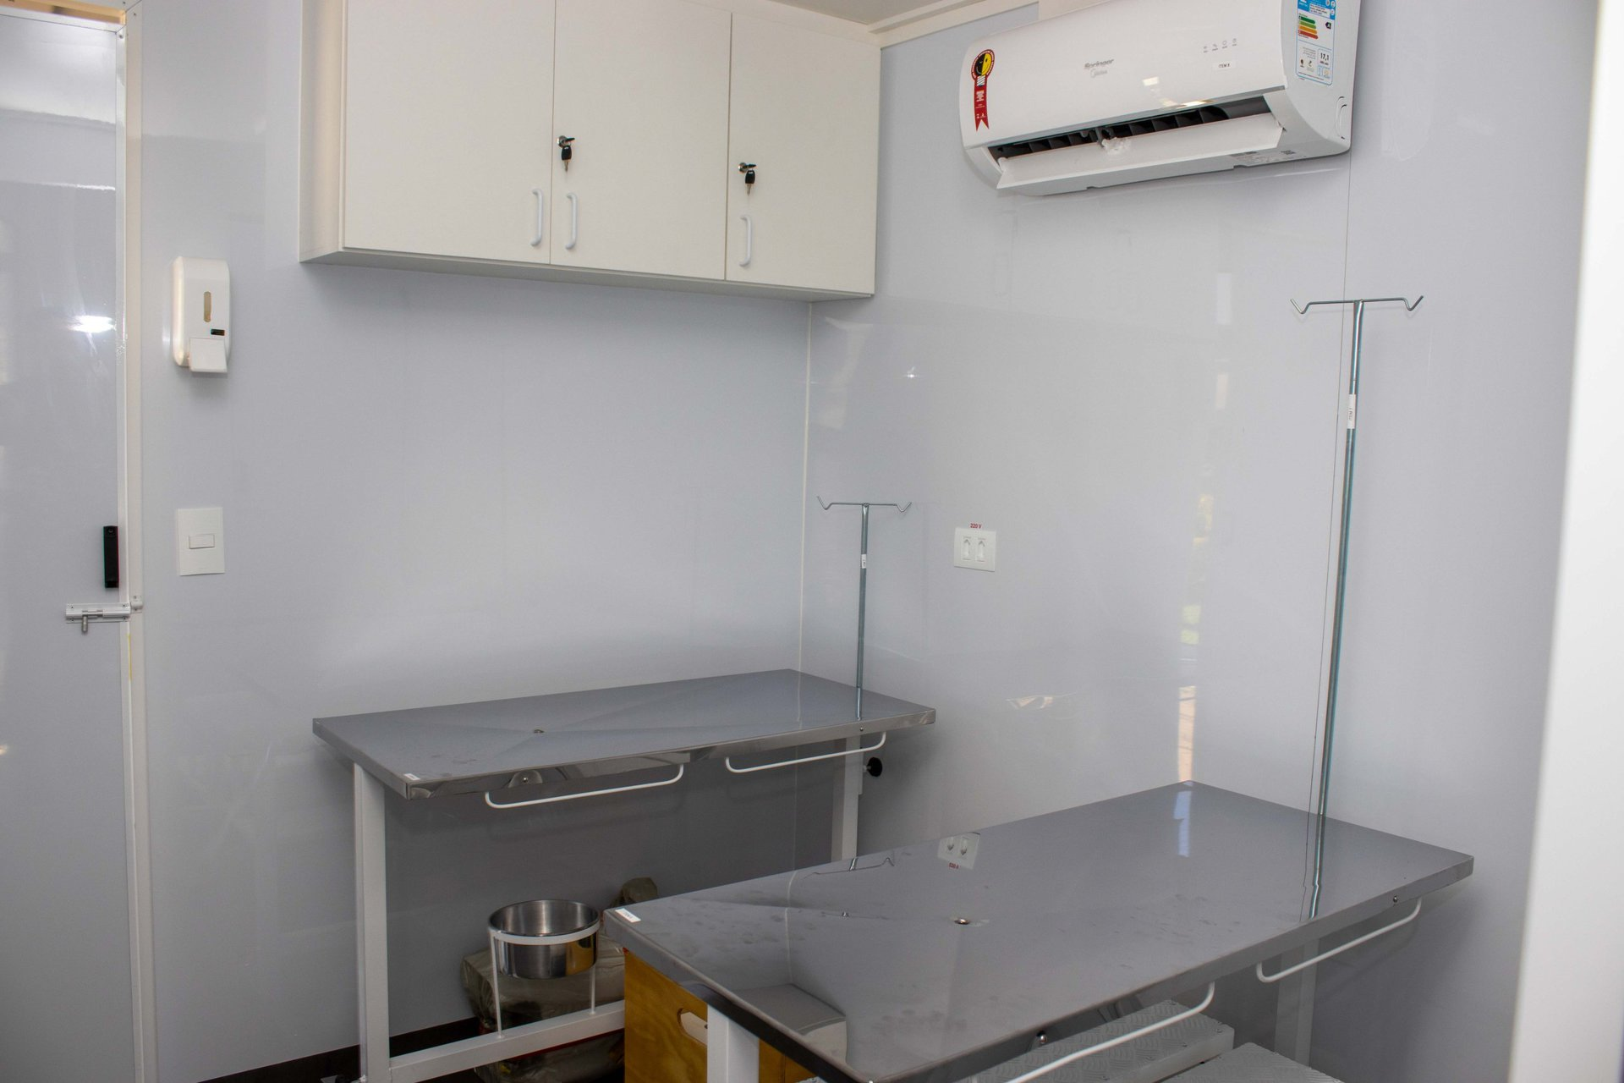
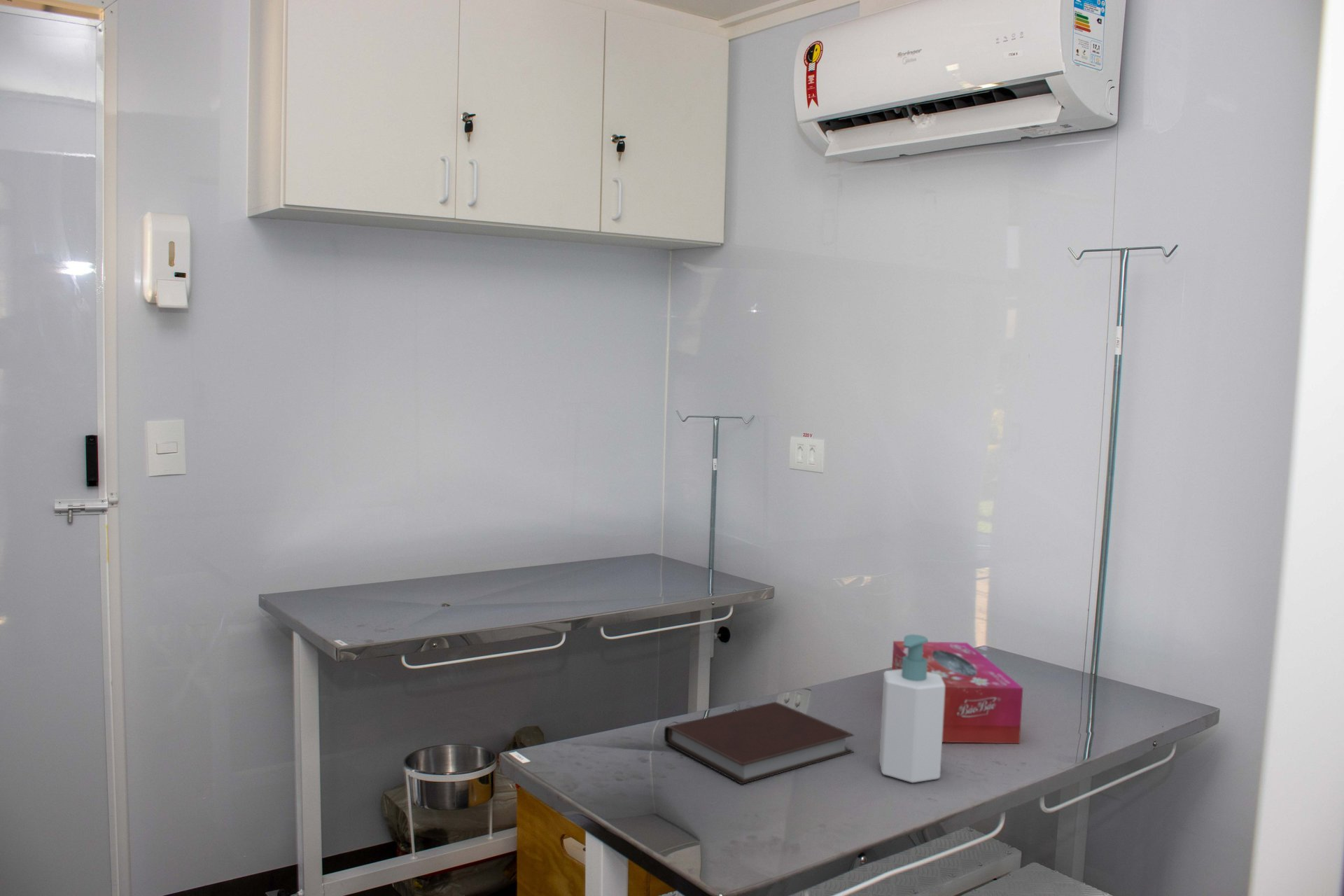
+ notebook [664,701,855,785]
+ soap bottle [879,633,945,783]
+ tissue box [891,640,1023,744]
